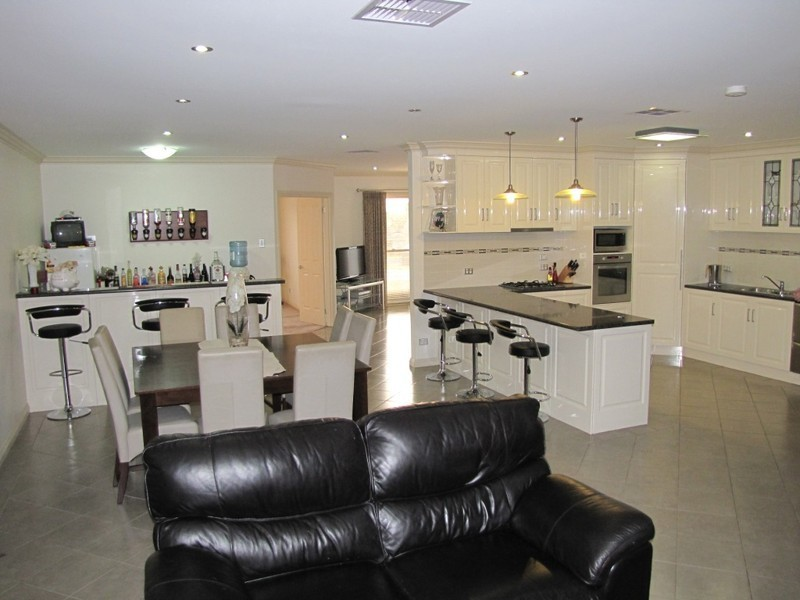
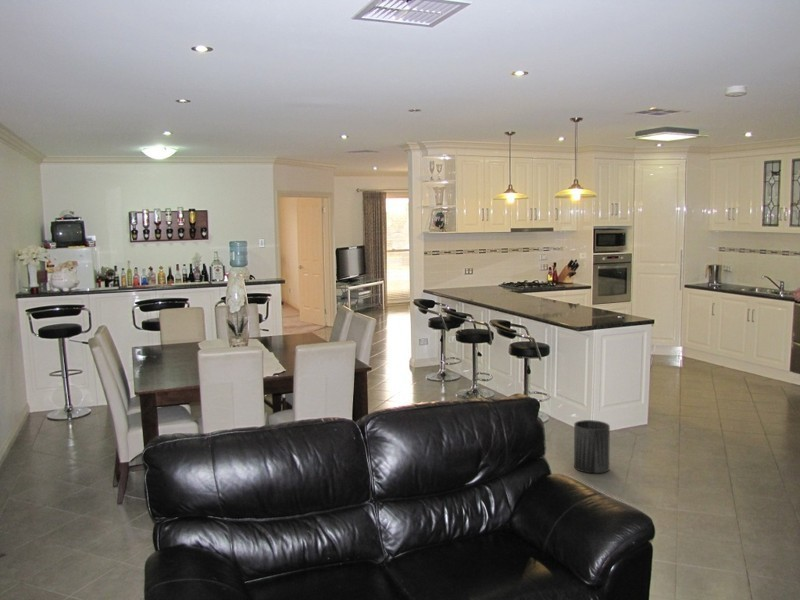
+ trash can [573,419,611,474]
